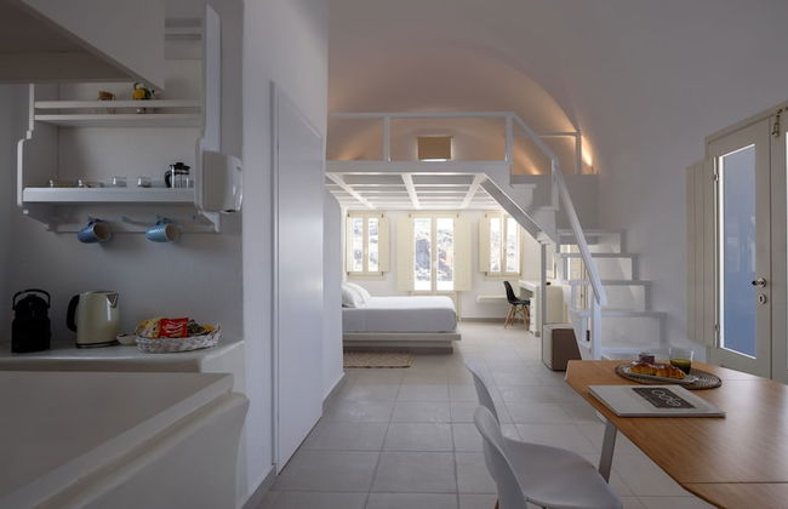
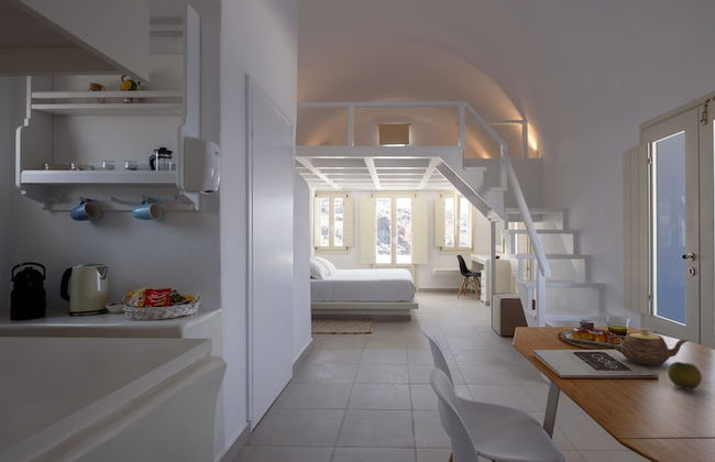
+ teapot [608,328,690,366]
+ fruit [667,361,703,389]
